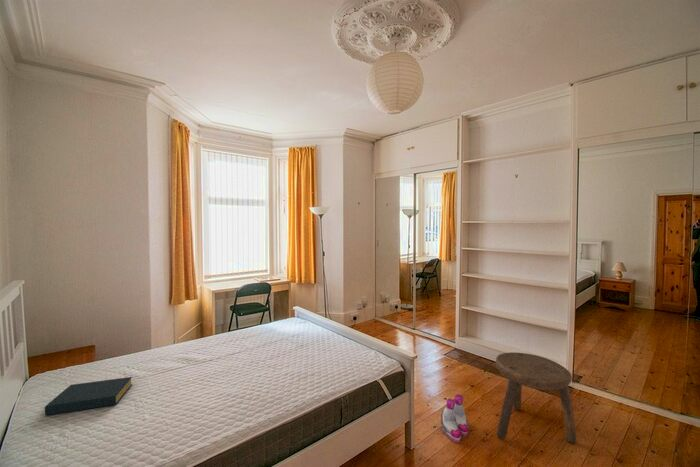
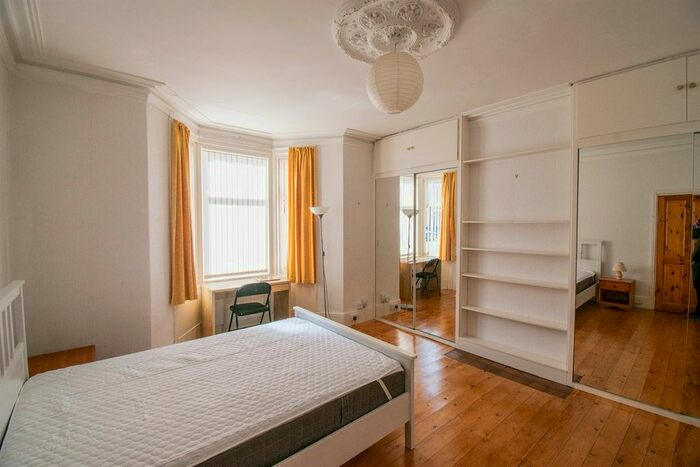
- boots [440,393,469,443]
- stool [495,351,577,444]
- hardback book [44,376,133,416]
